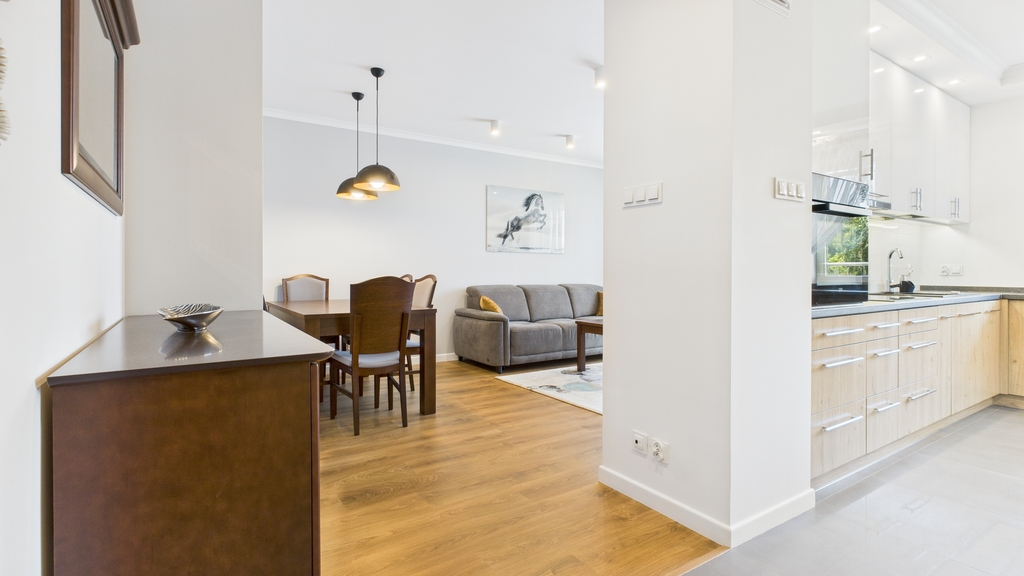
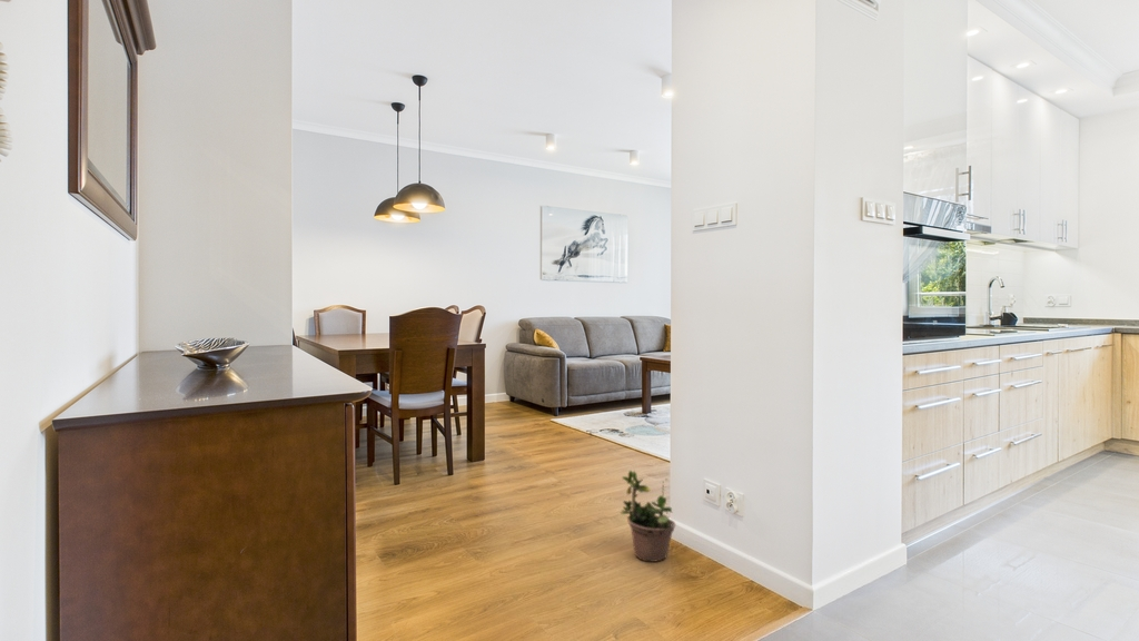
+ potted plant [620,470,676,563]
